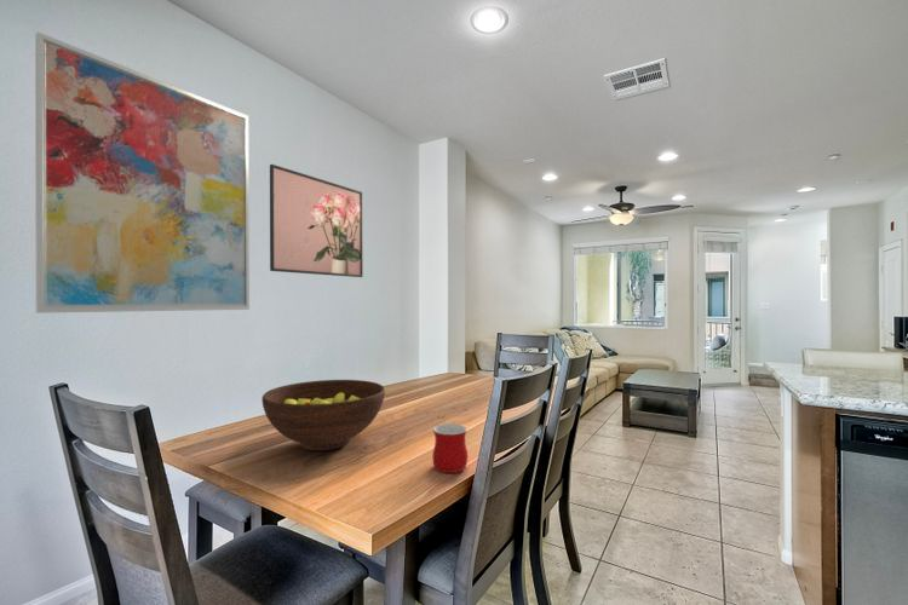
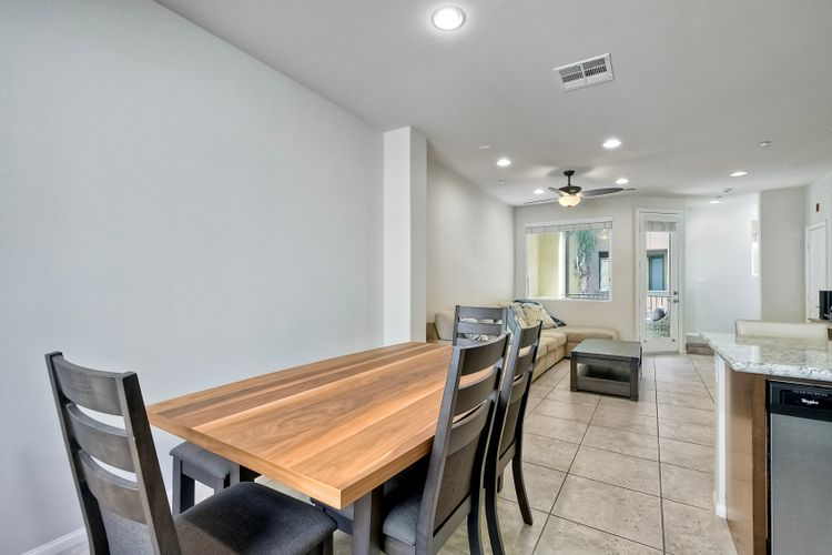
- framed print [269,163,364,278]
- mug [431,422,469,474]
- wall art [34,30,251,315]
- fruit bowl [262,379,386,451]
